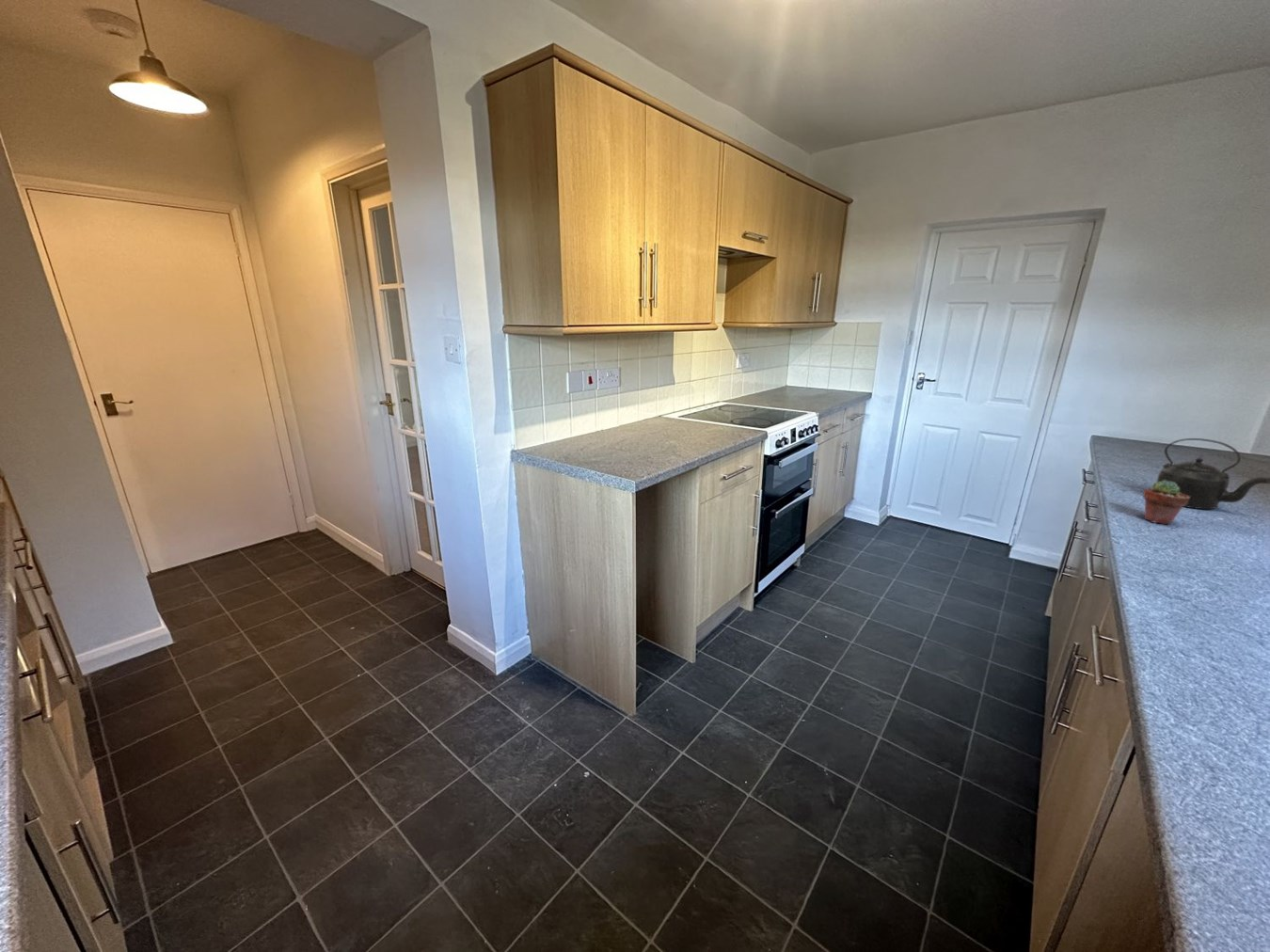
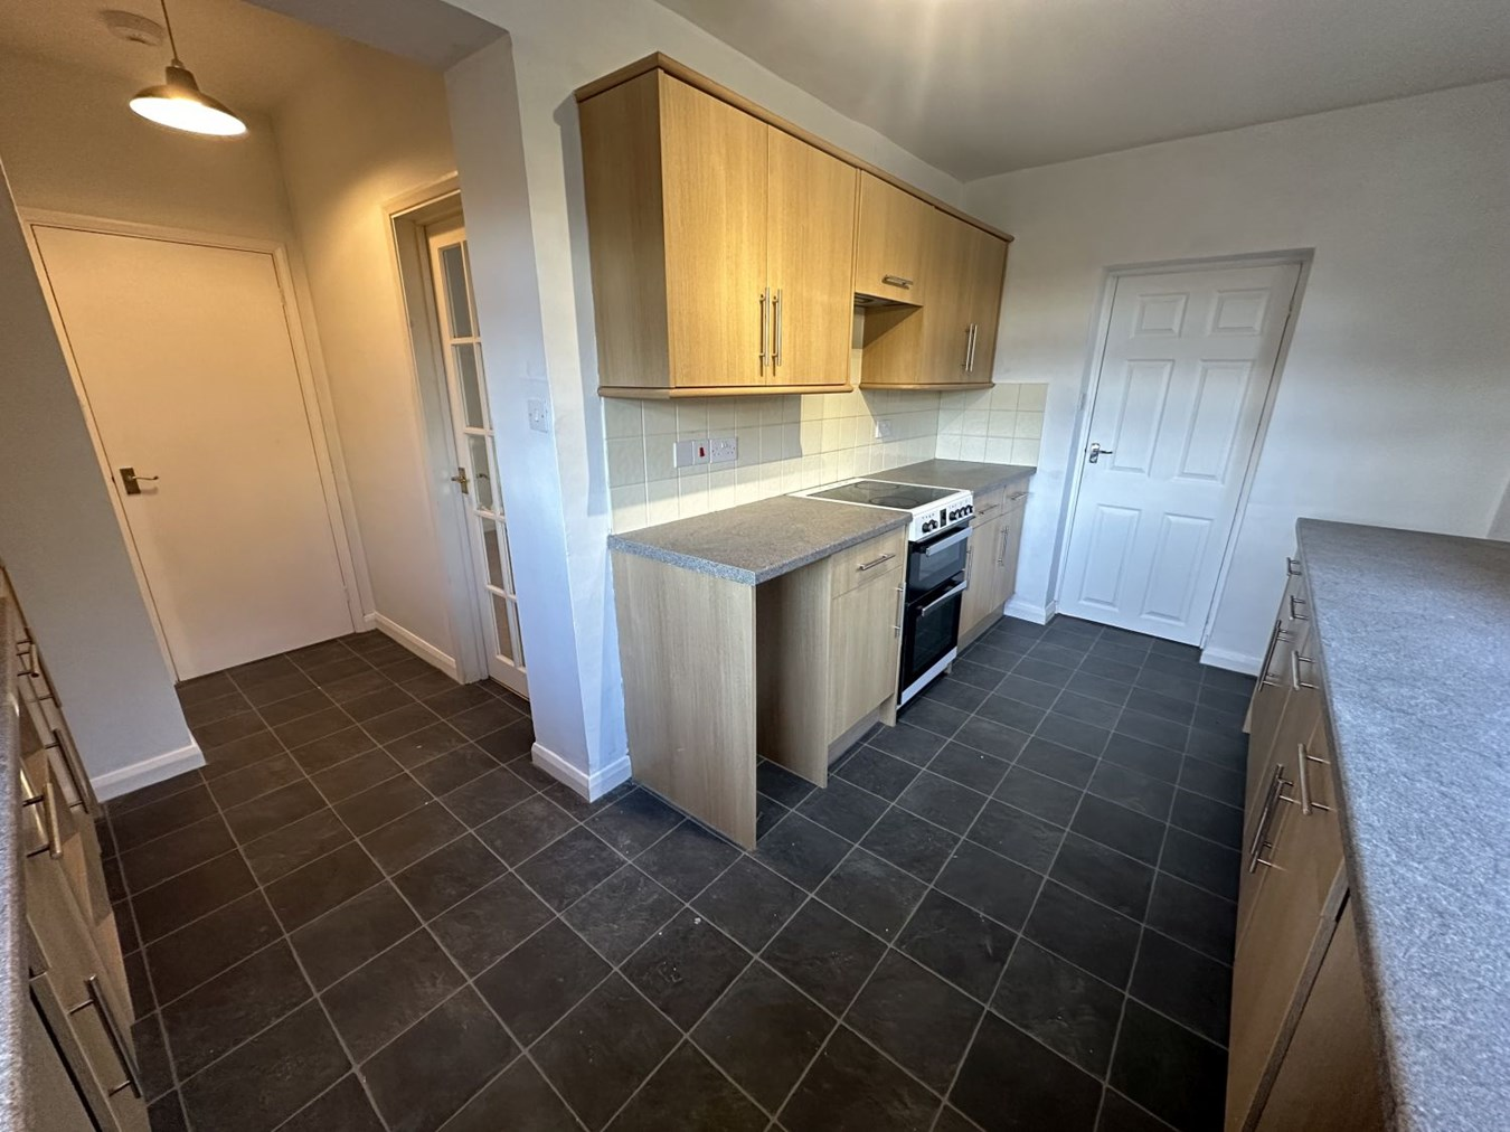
- kettle [1156,437,1270,510]
- potted succulent [1142,480,1190,525]
